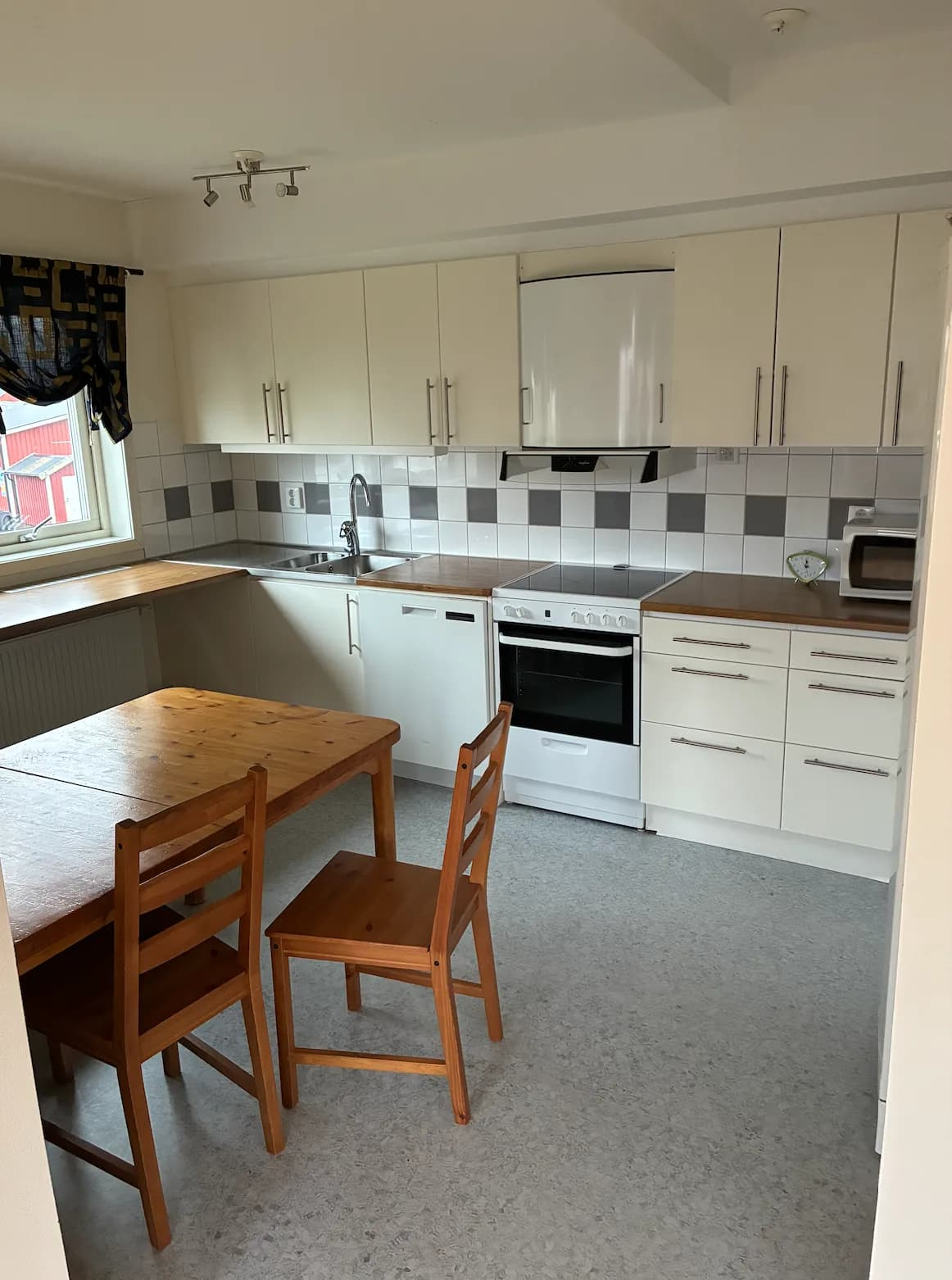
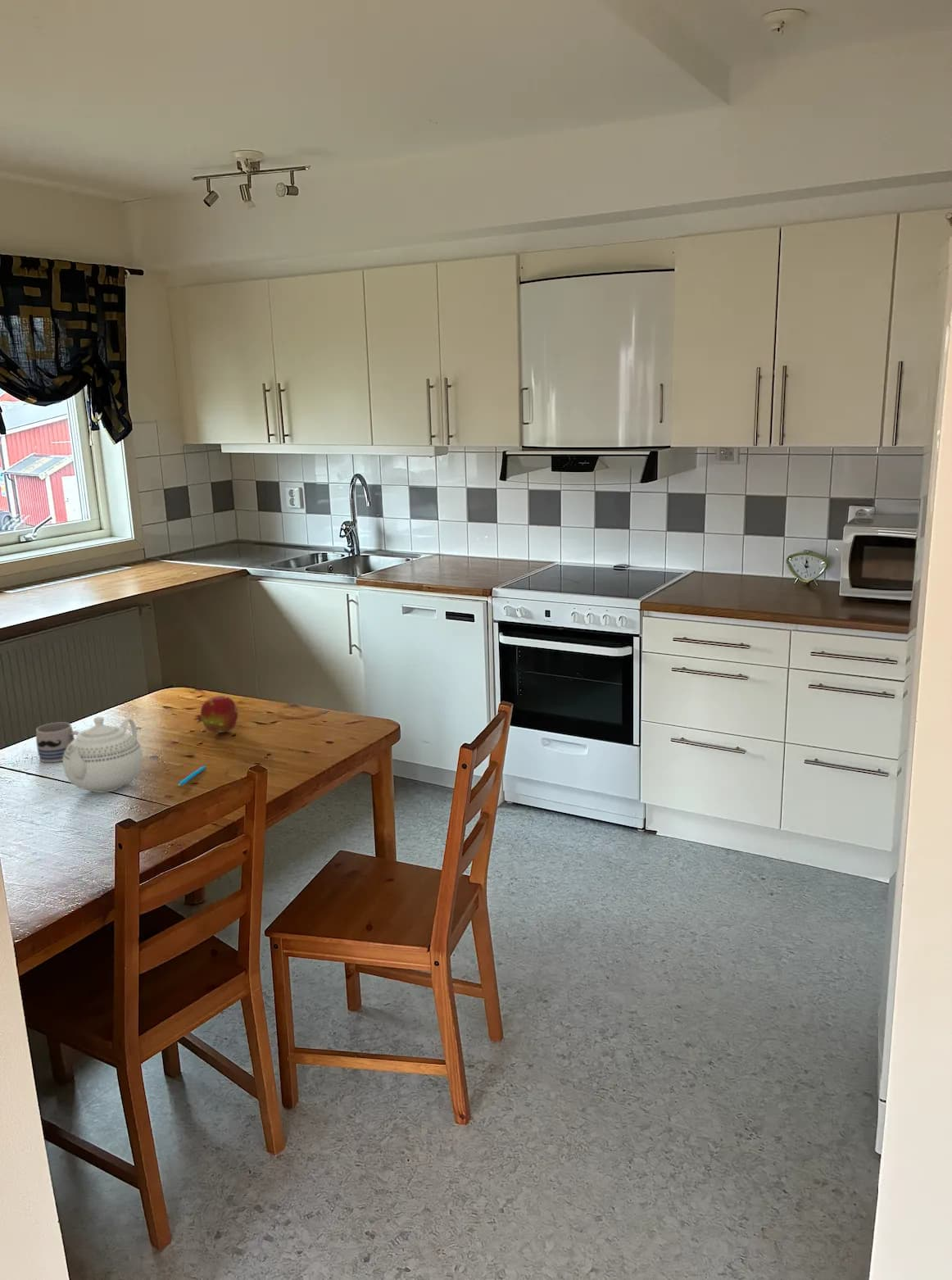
+ fruit [193,695,238,733]
+ pen [178,765,206,787]
+ mug [35,722,80,763]
+ teapot [62,716,143,793]
